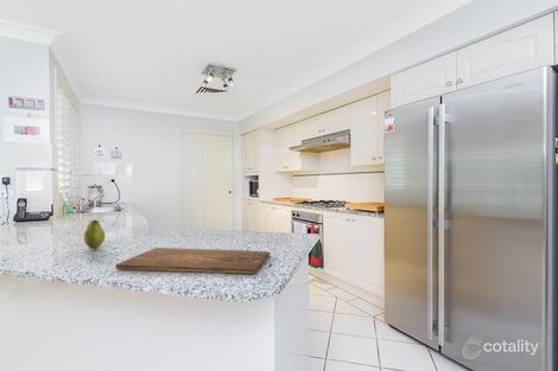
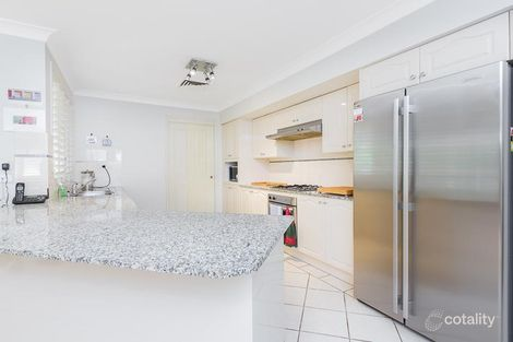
- cutting board [115,247,271,275]
- fruit [83,218,106,250]
